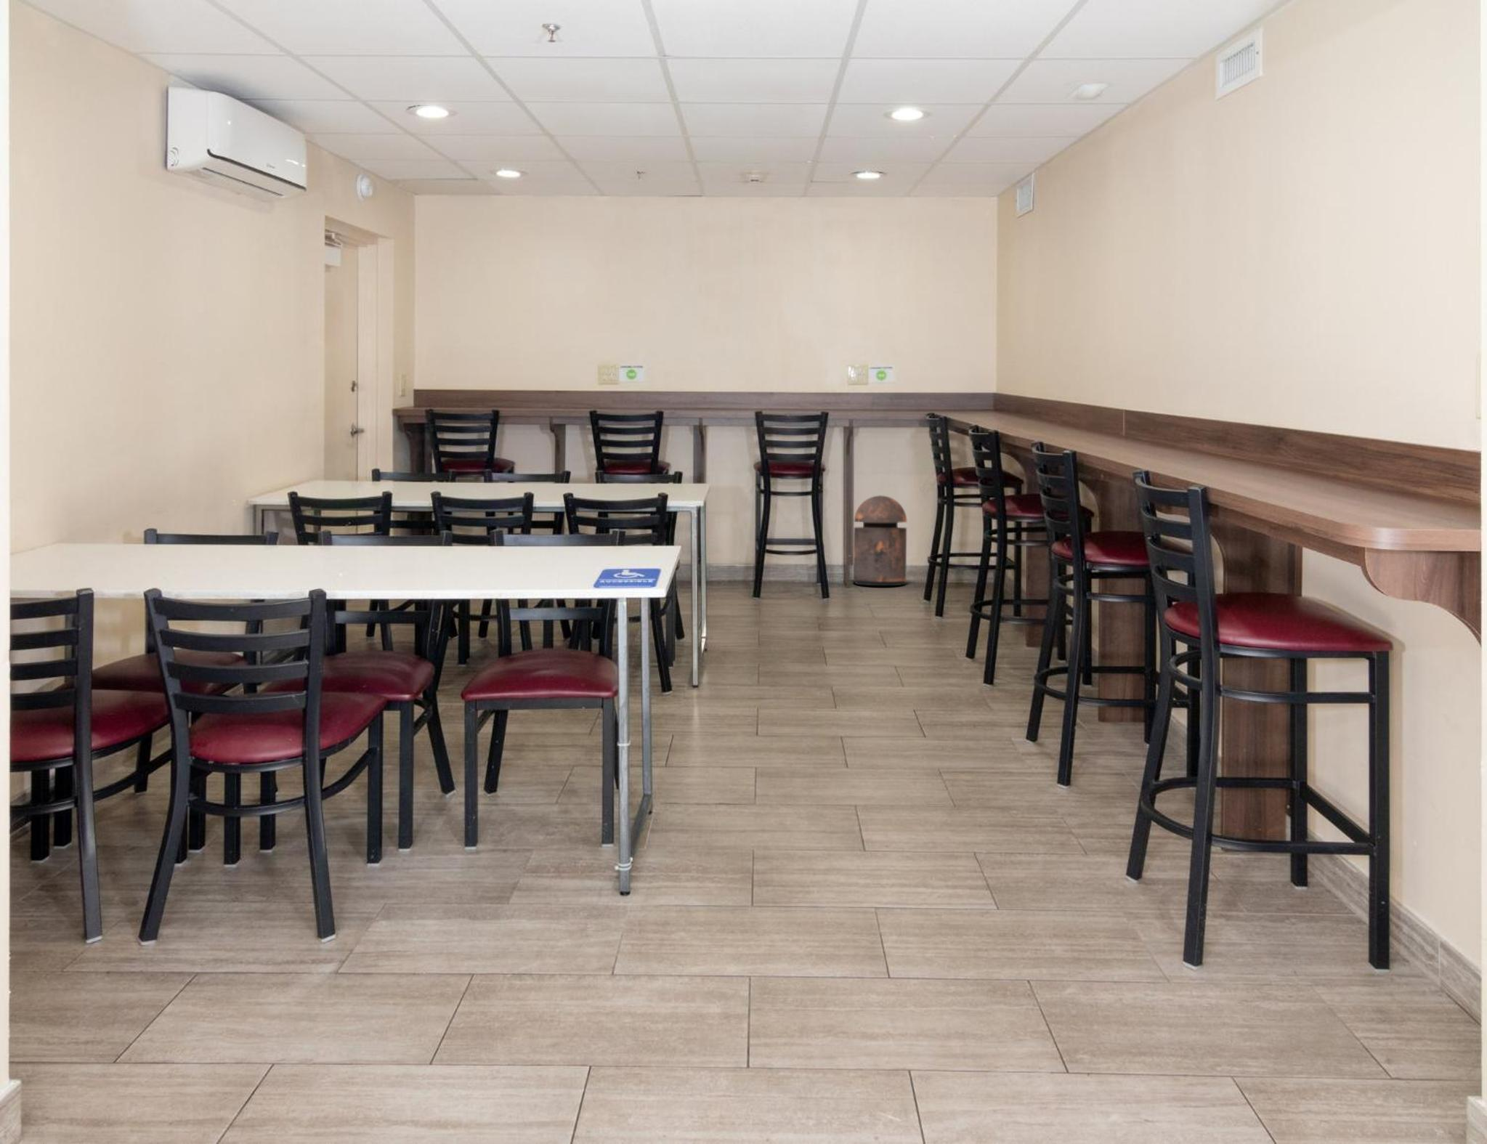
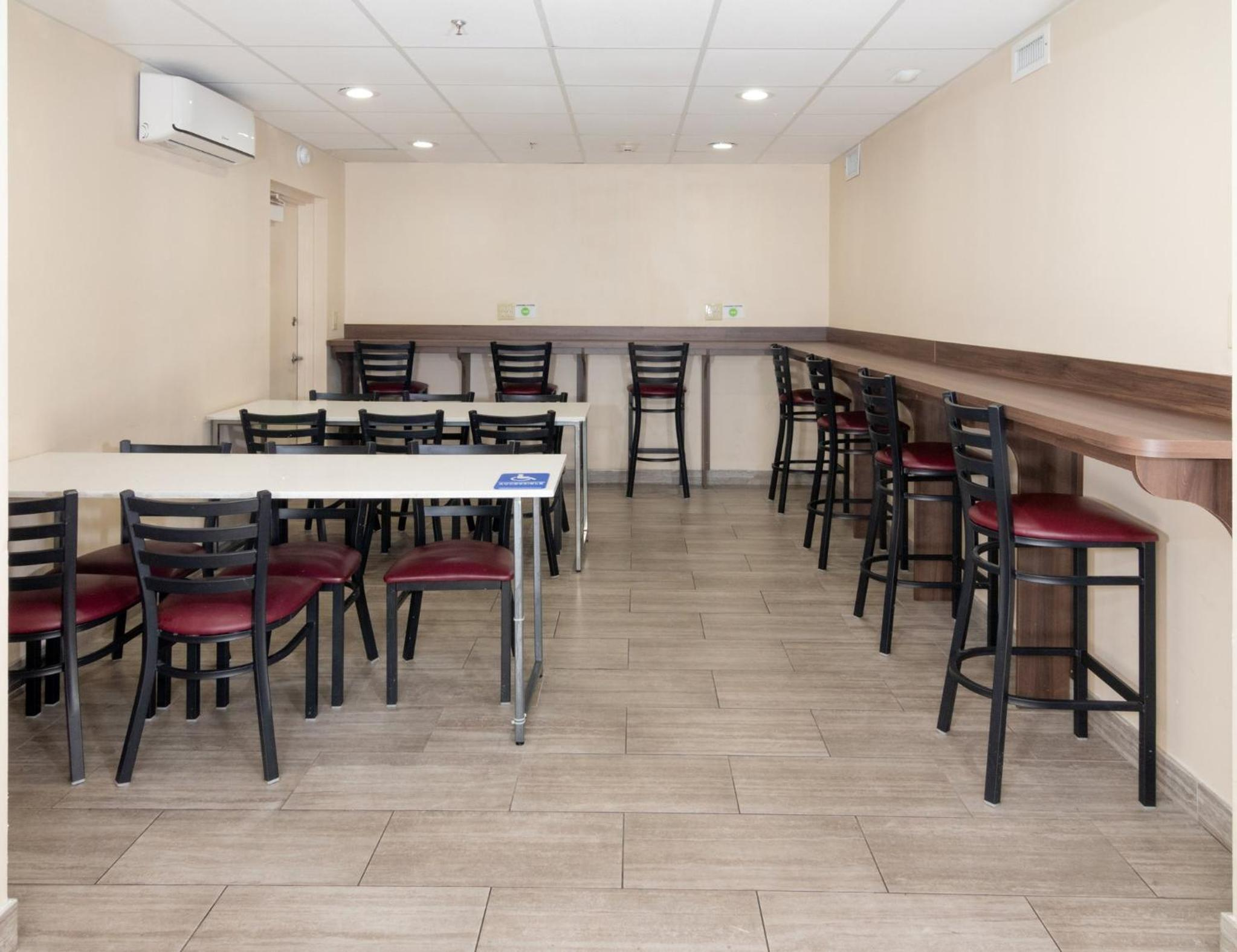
- trash can [852,495,908,586]
